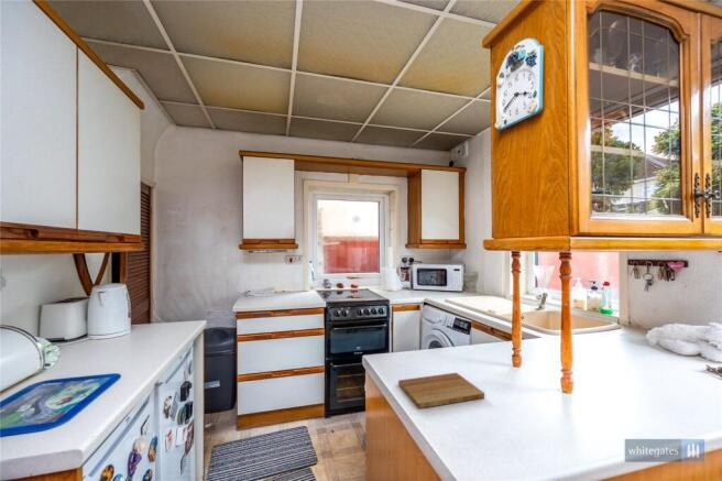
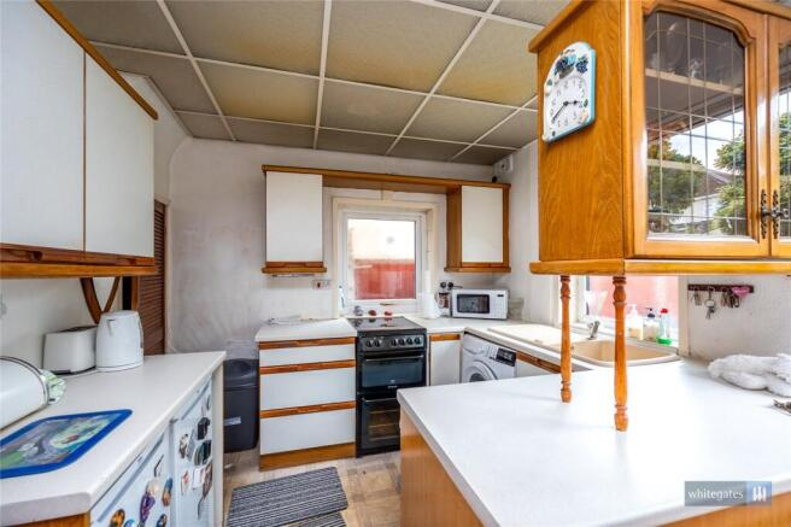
- cutting board [397,372,485,409]
